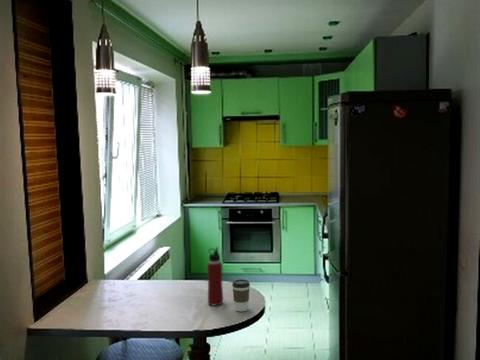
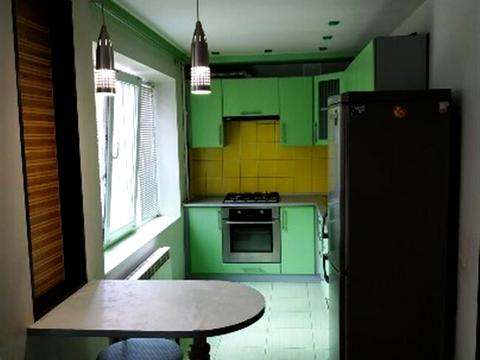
- coffee cup [231,278,251,312]
- water bottle [206,246,224,306]
